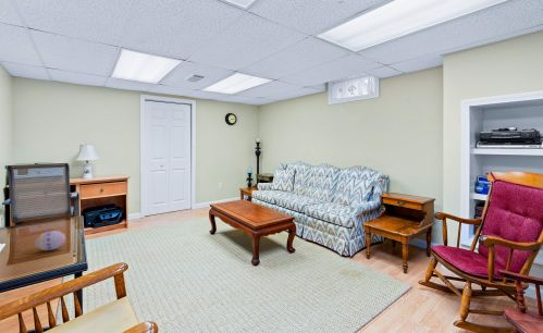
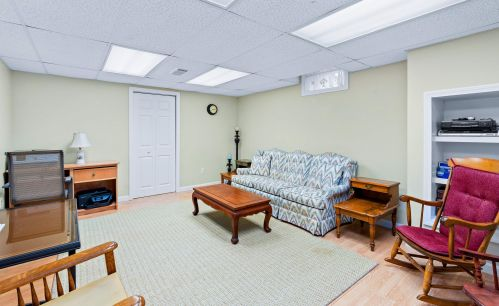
- decorative egg [34,230,66,251]
